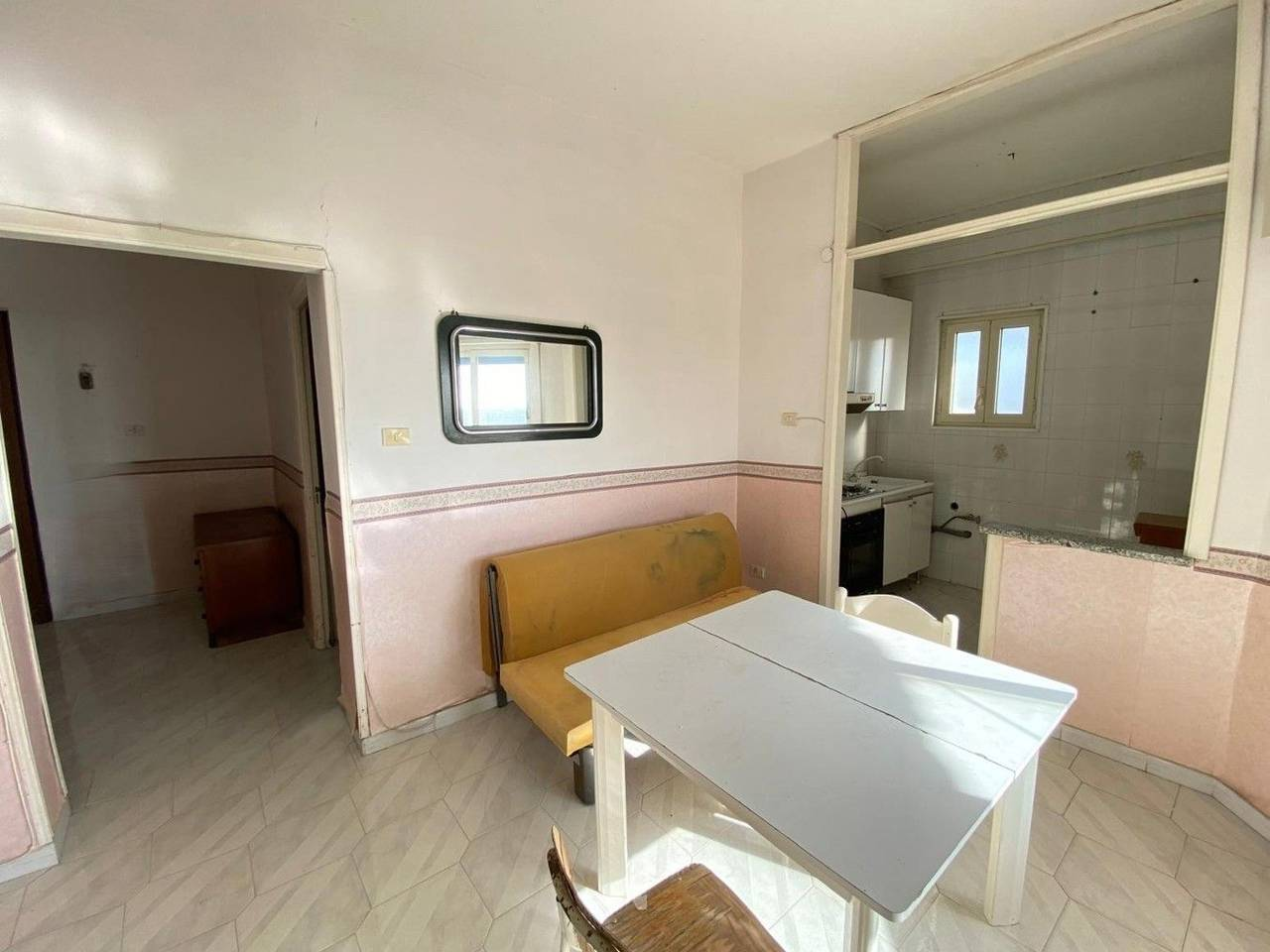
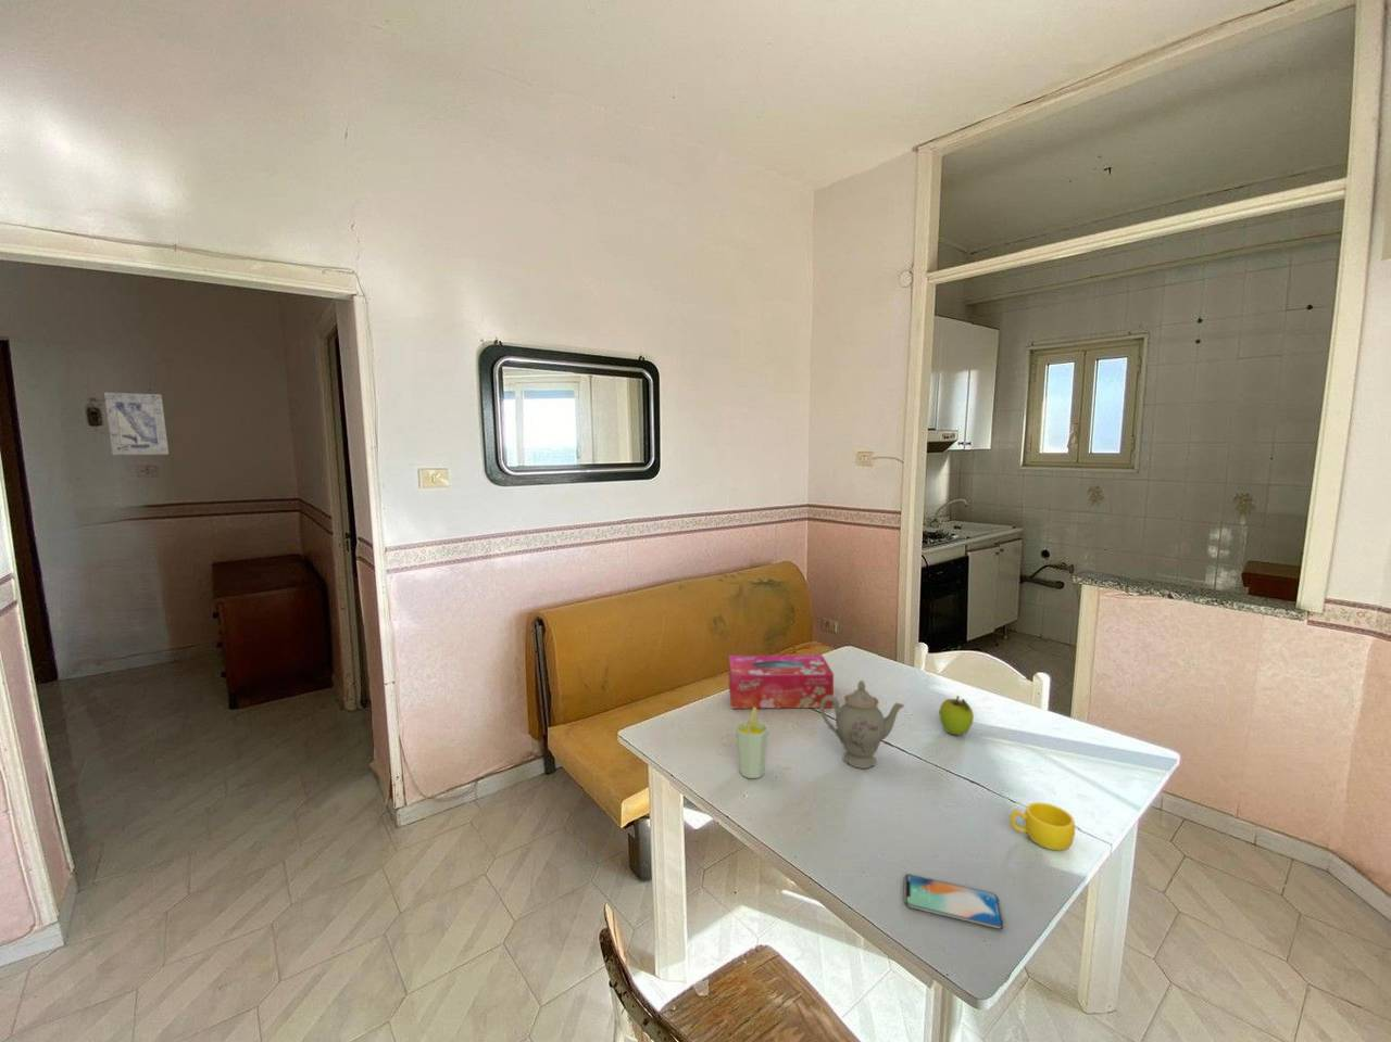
+ tissue box [728,655,835,709]
+ smartphone [904,872,1005,930]
+ wall art [103,392,170,455]
+ fruit [938,695,975,737]
+ cup [735,707,769,779]
+ cup [1010,801,1076,850]
+ chinaware [819,680,905,769]
